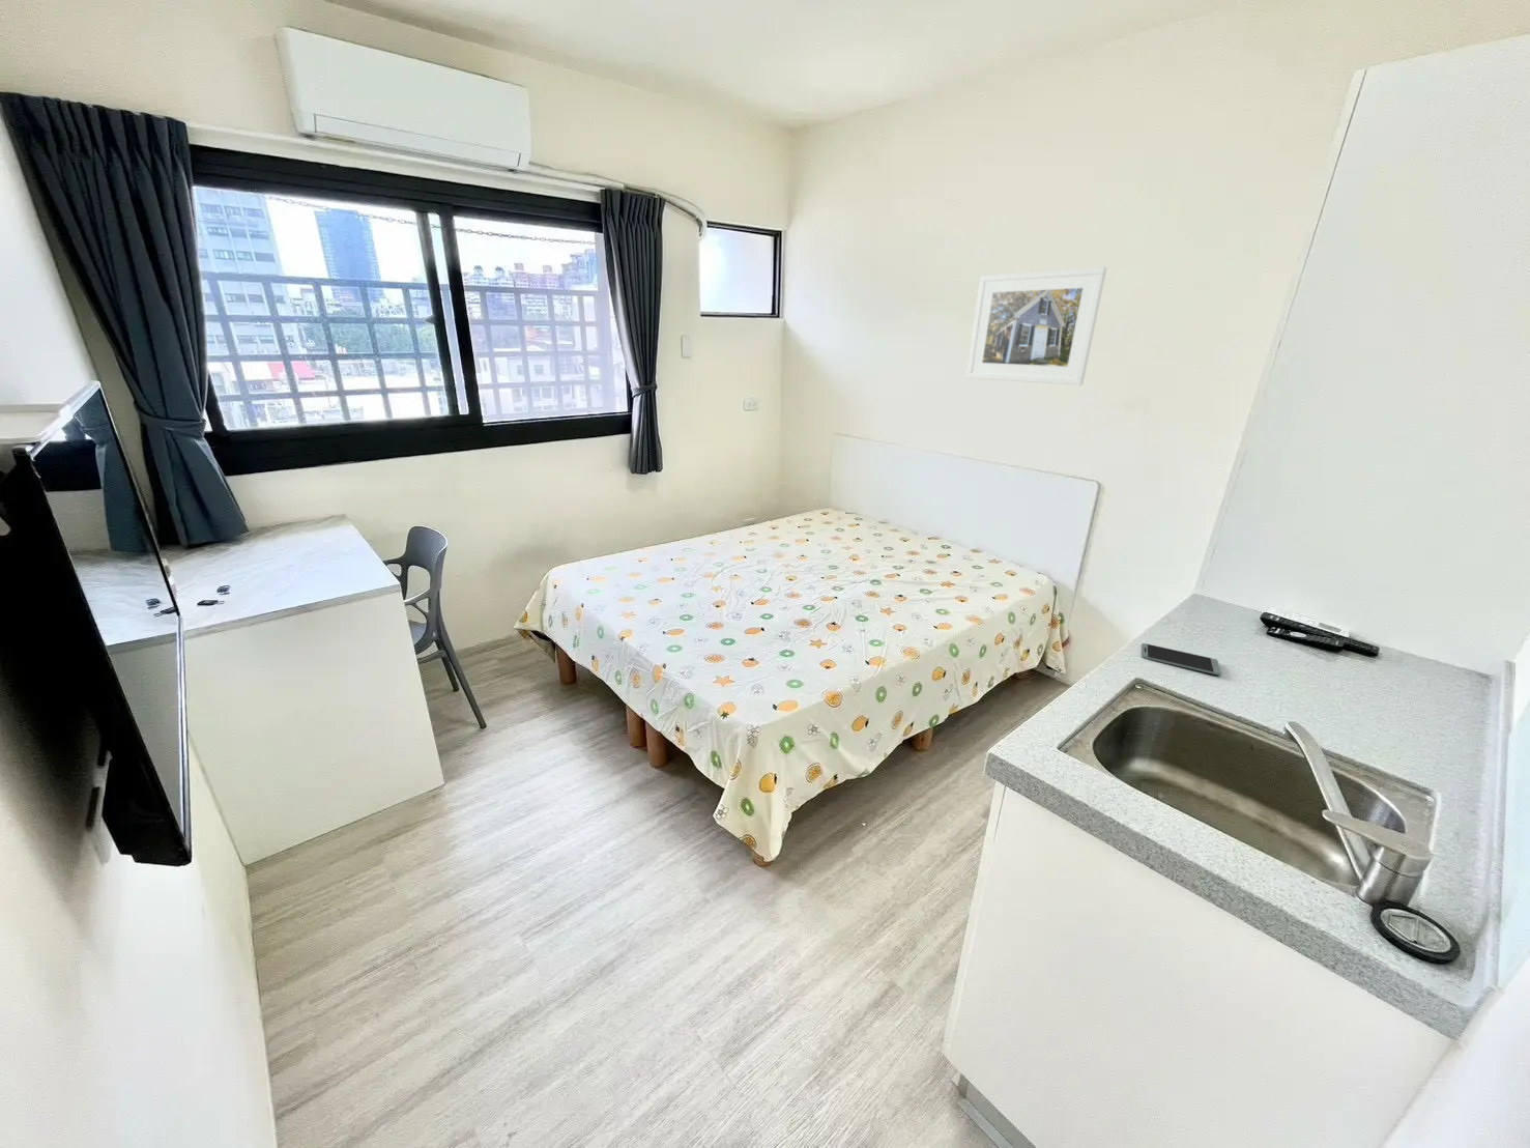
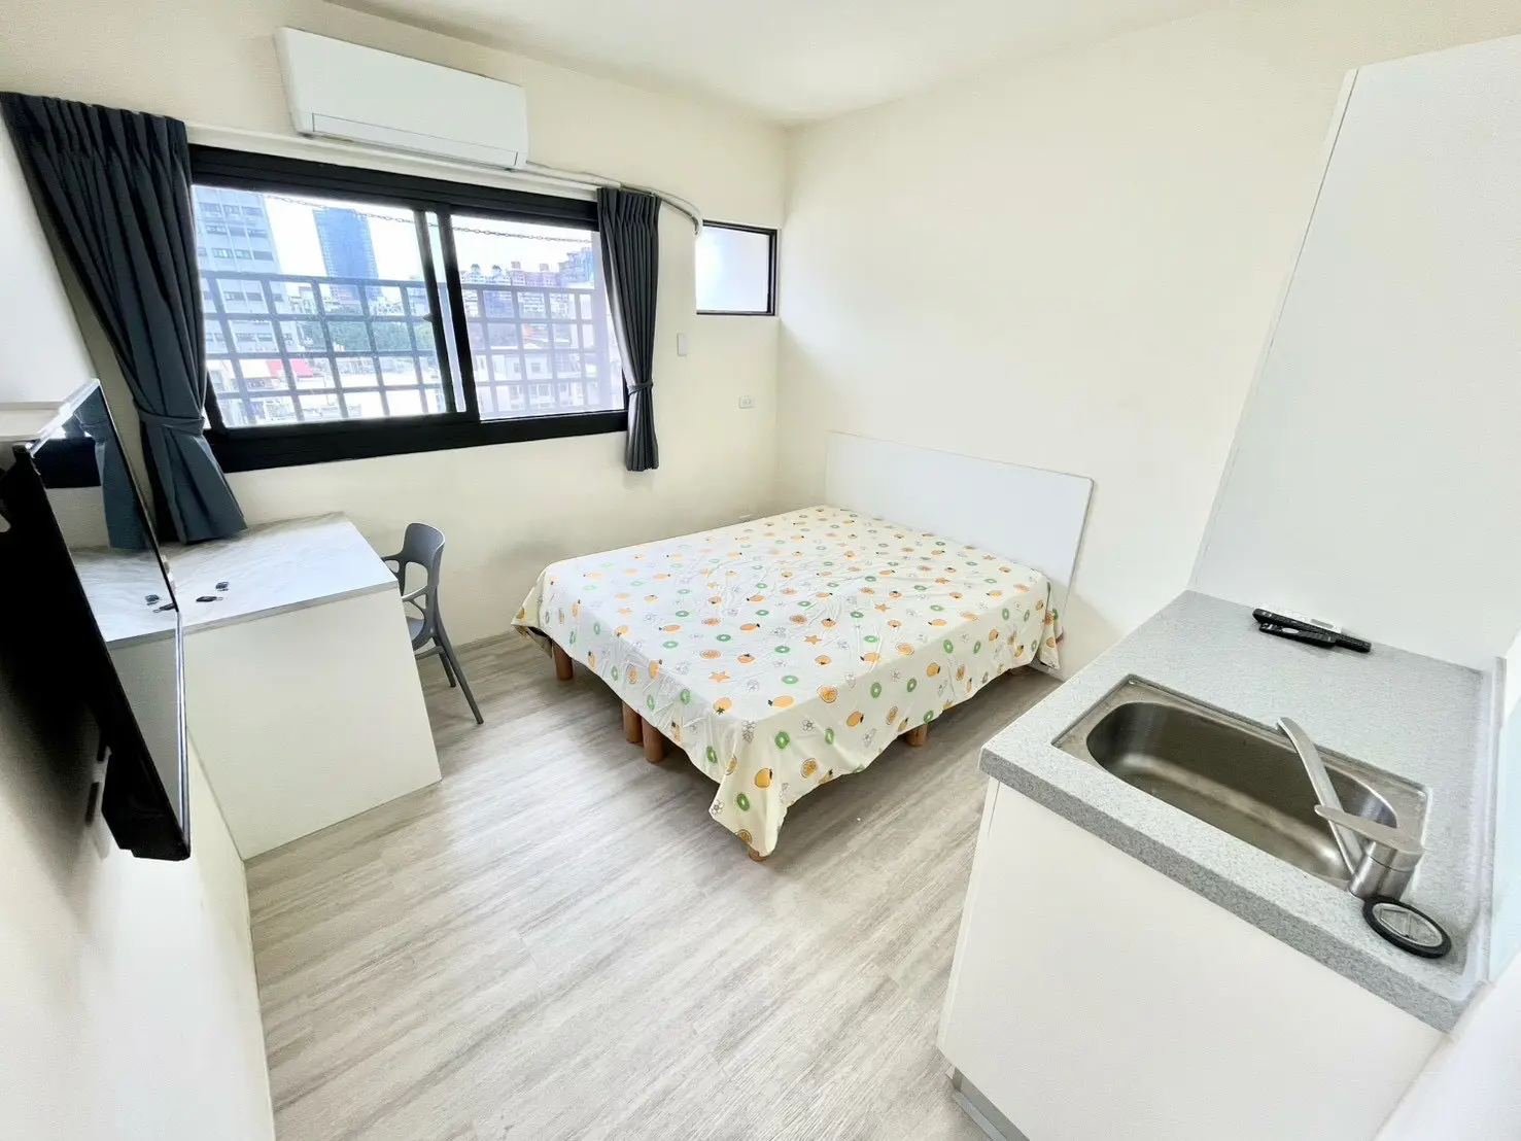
- smartphone [1141,643,1223,676]
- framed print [966,266,1107,386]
